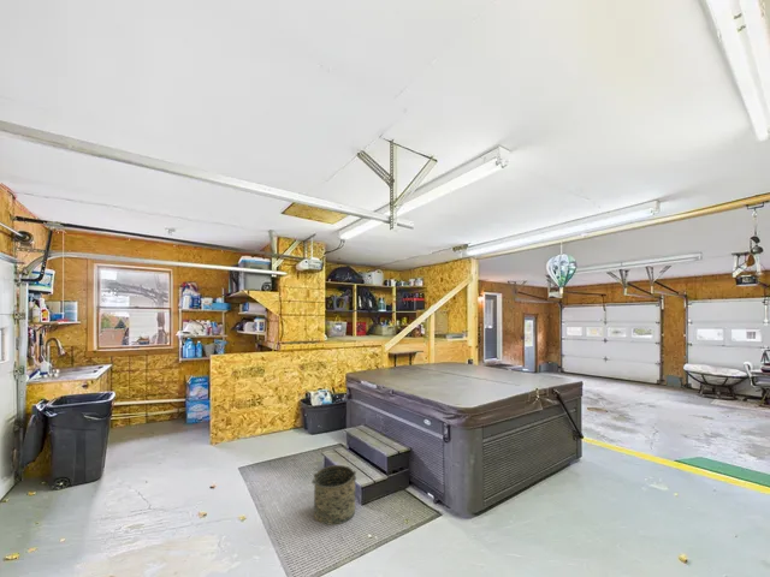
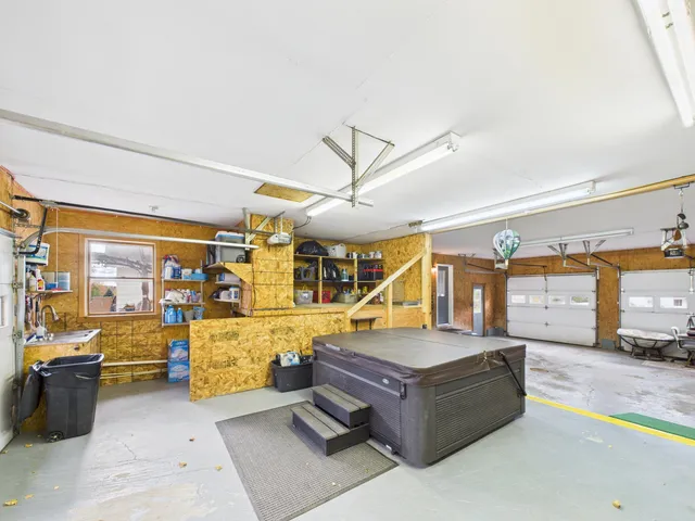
- bucket [310,464,357,527]
